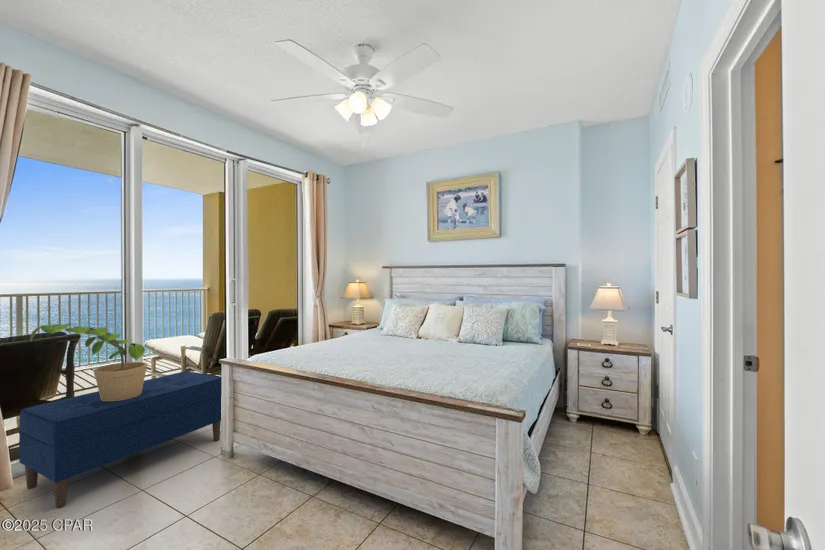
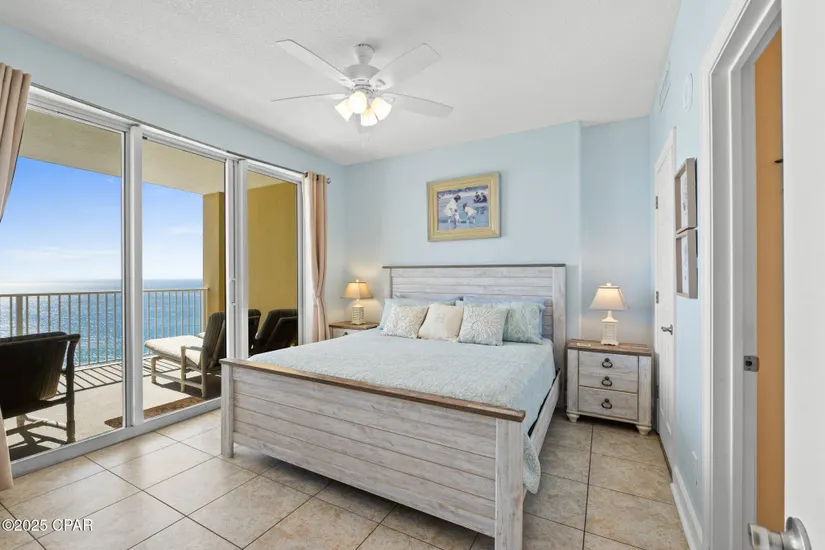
- bench [18,370,222,508]
- potted plant [29,323,149,401]
